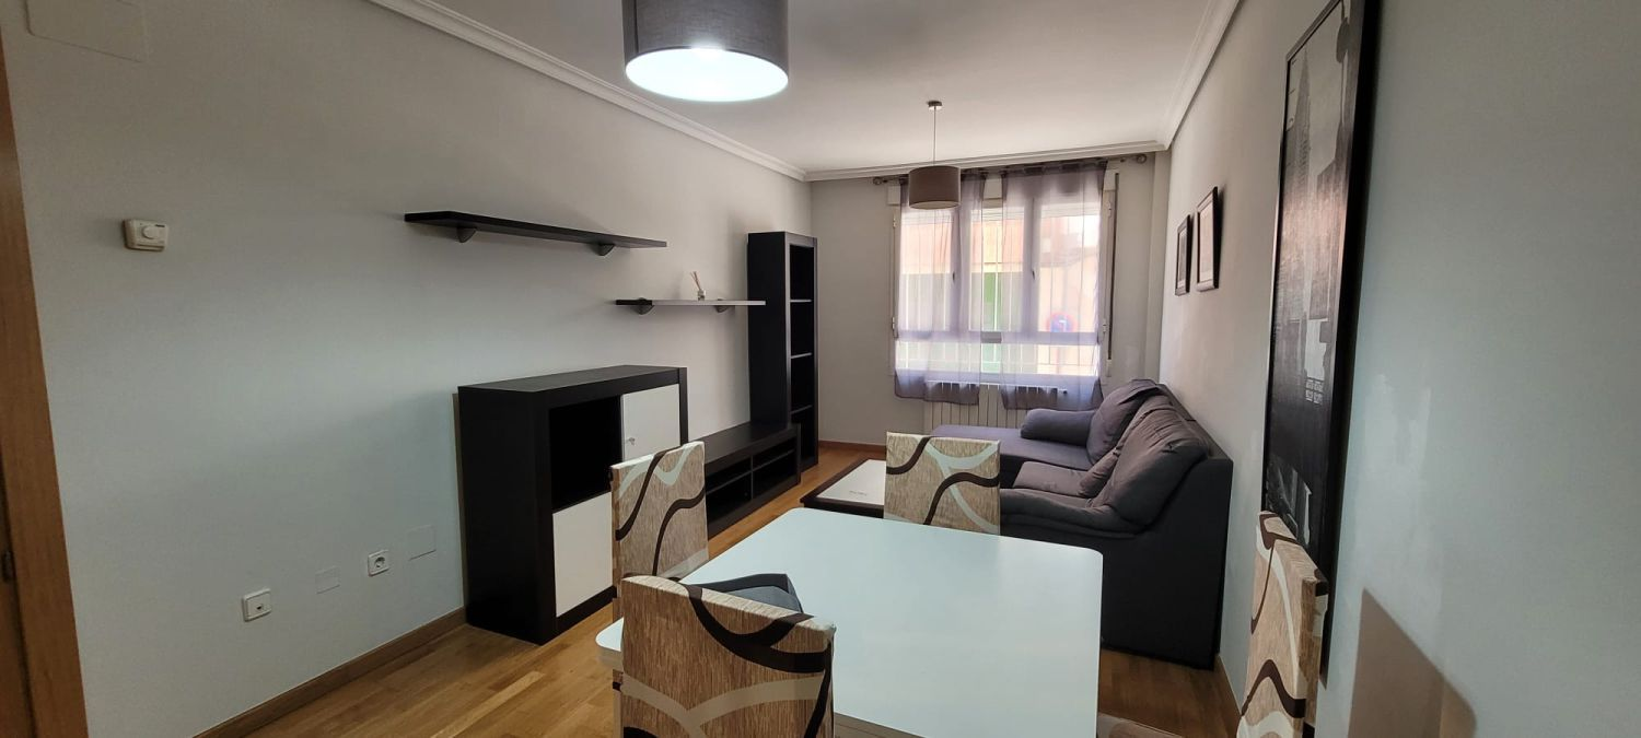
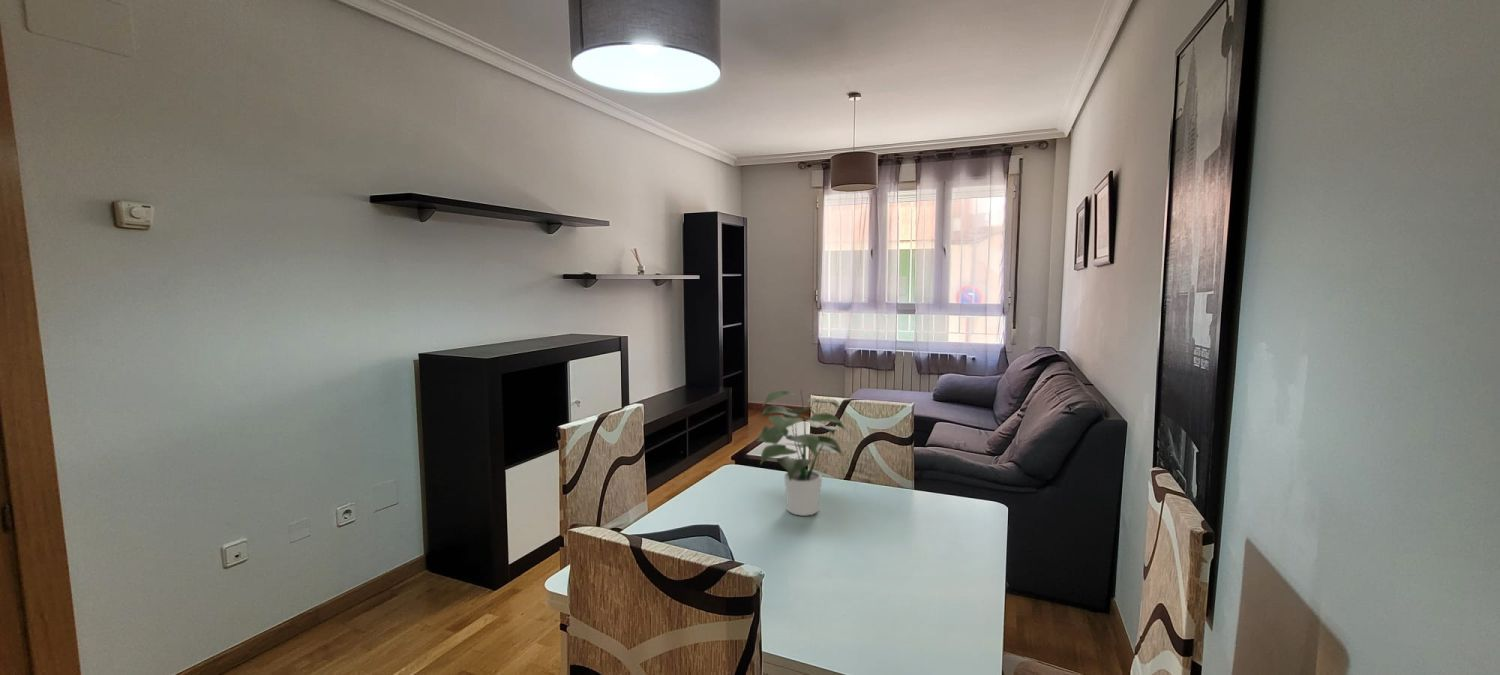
+ potted plant [757,388,846,517]
